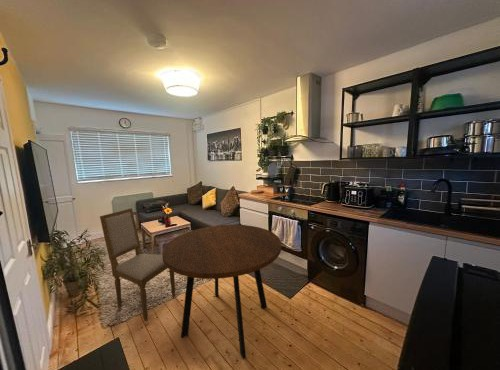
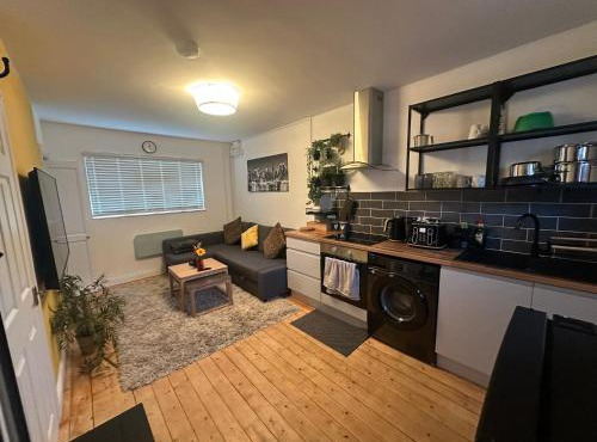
- dining chair [99,207,176,322]
- dining table [161,224,282,360]
